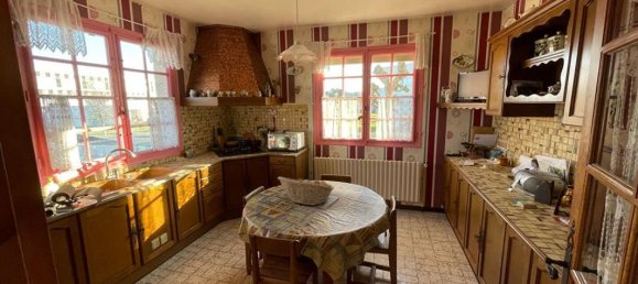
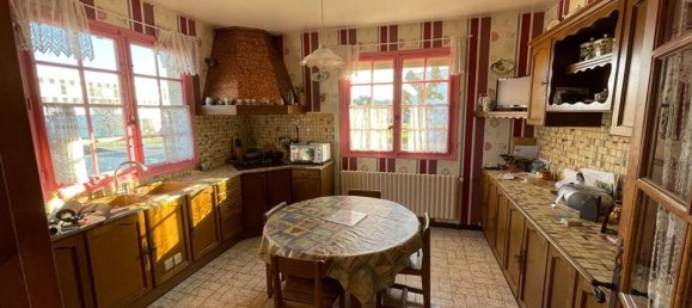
- fruit basket [277,176,335,207]
